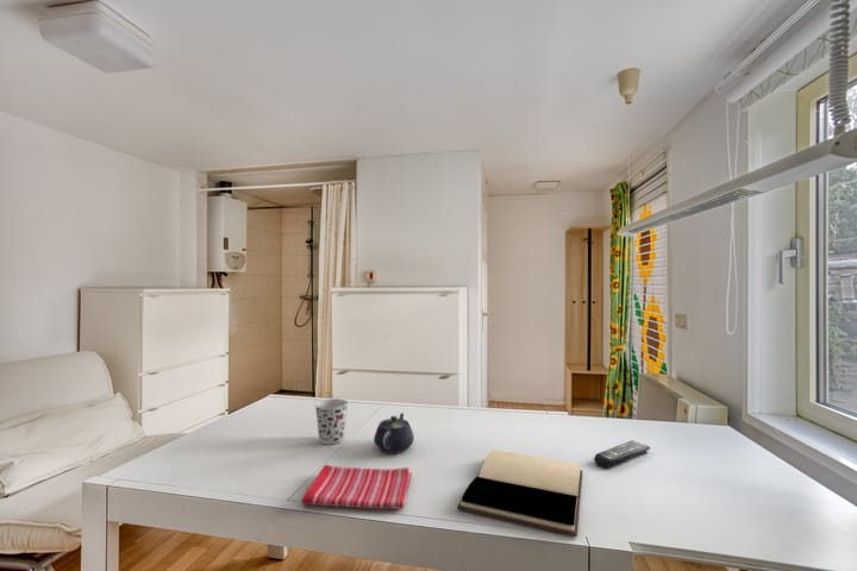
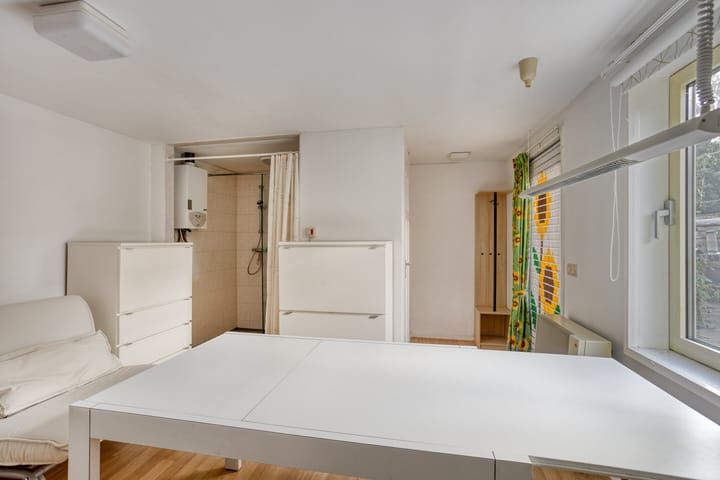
- teapot [373,412,415,454]
- dish towel [301,464,413,510]
- remote control [593,439,651,469]
- cup [313,397,350,446]
- book [456,448,583,538]
